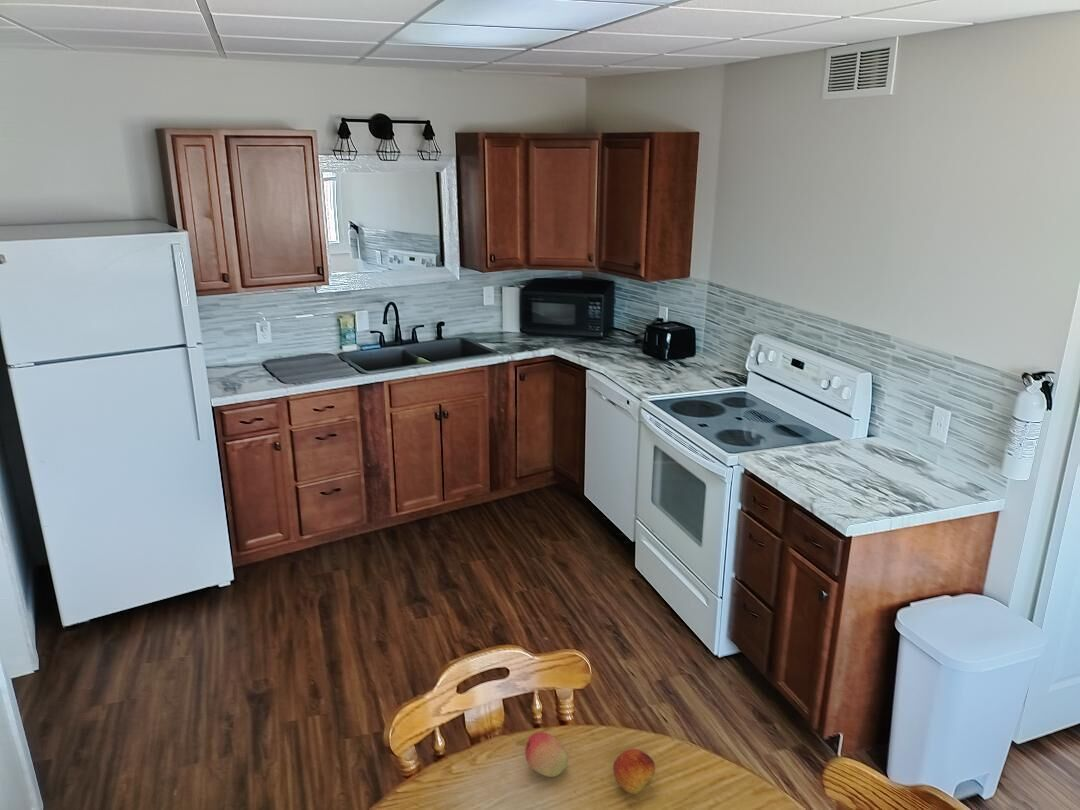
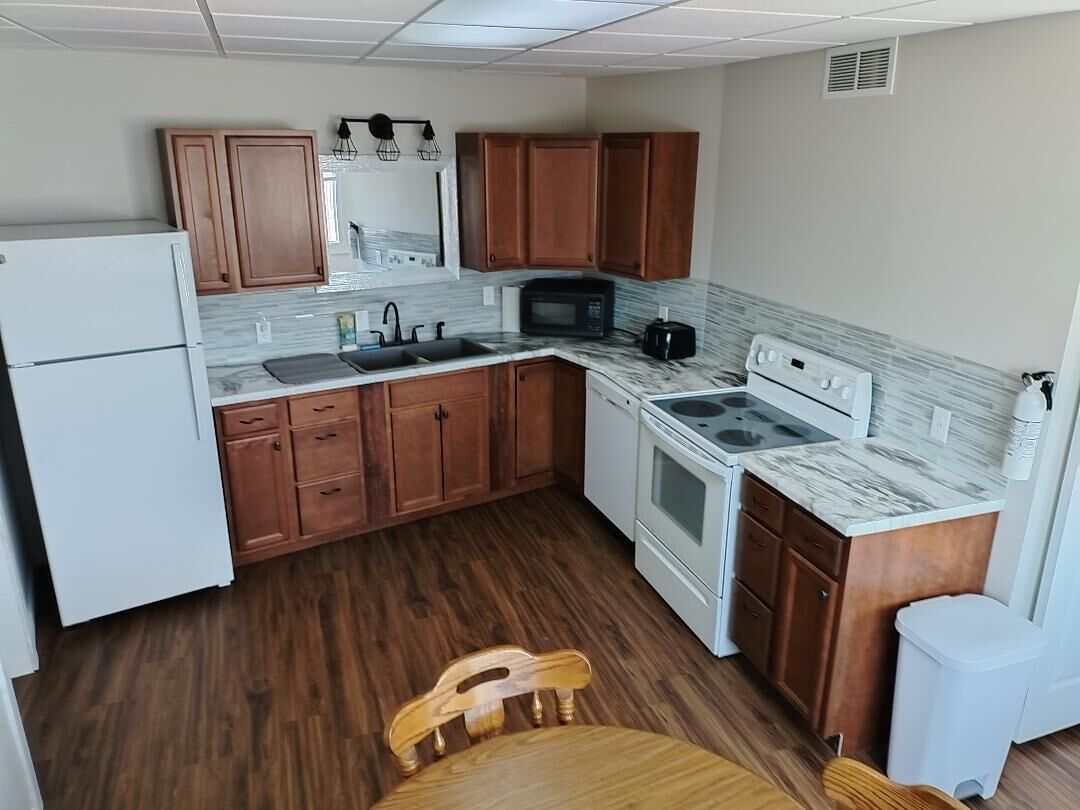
- fruit [524,731,569,778]
- fruit [612,748,656,795]
